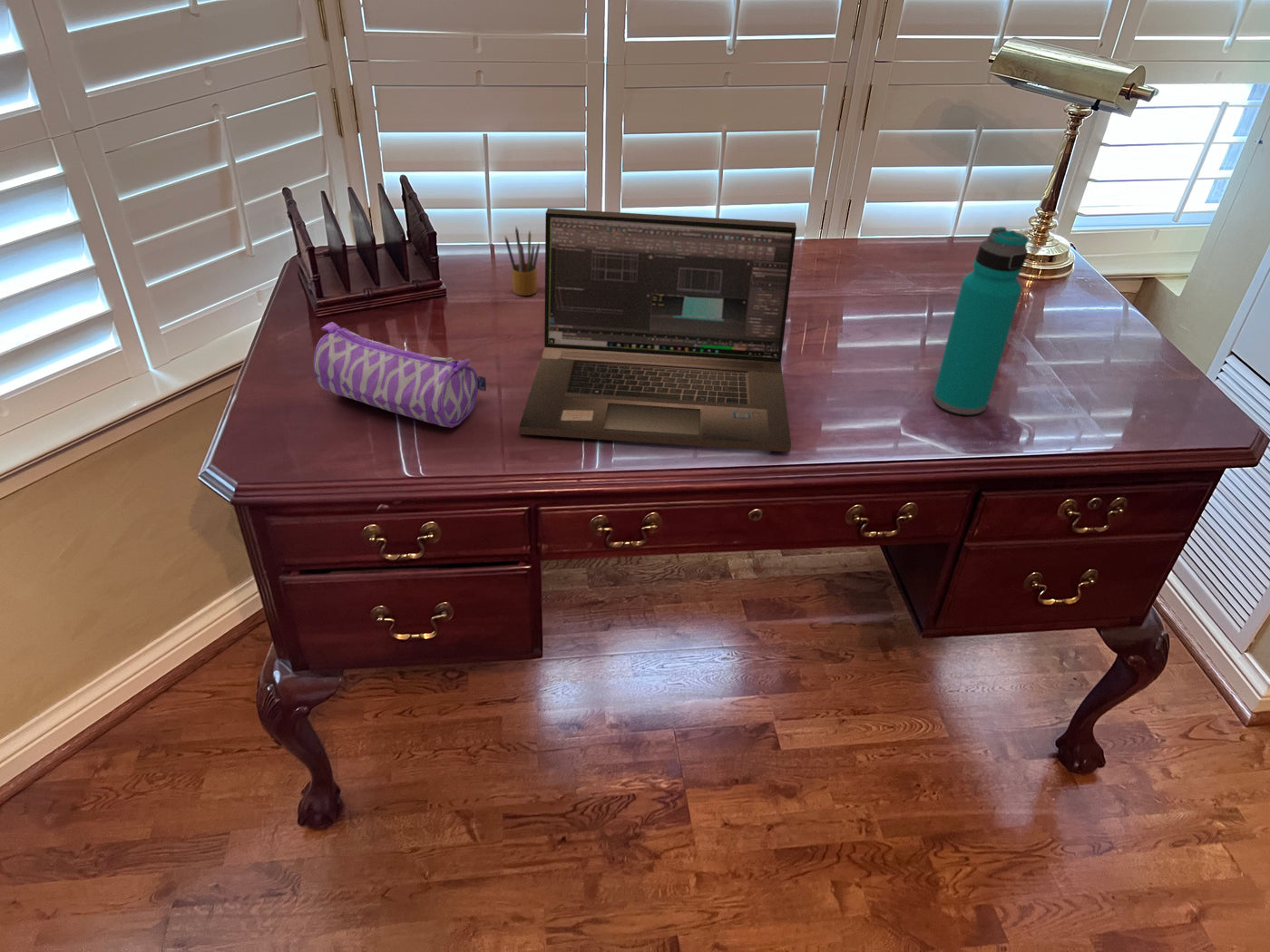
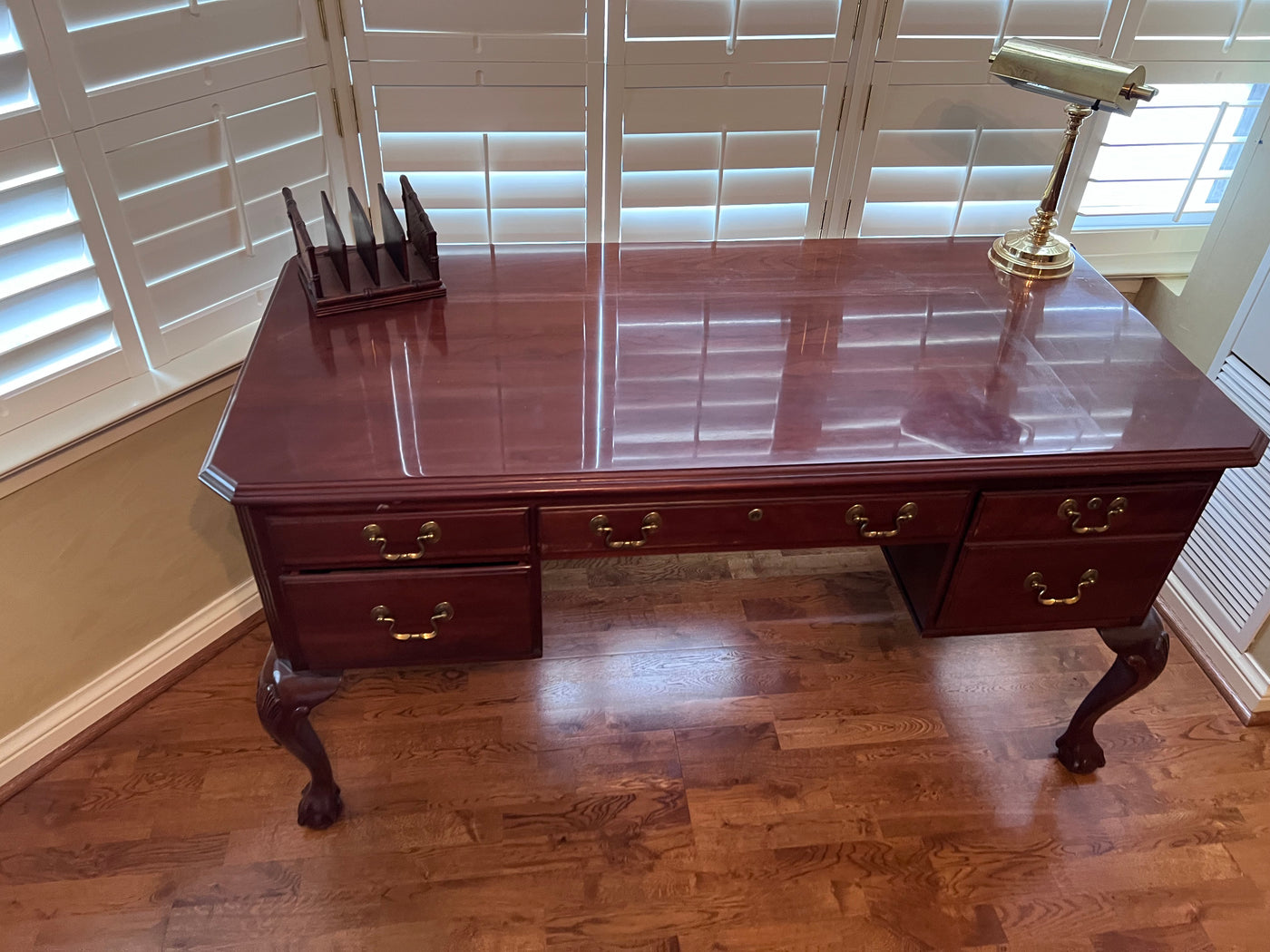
- laptop [518,208,797,453]
- water bottle [932,226,1030,415]
- pencil case [313,321,487,428]
- pencil box [504,226,541,296]
